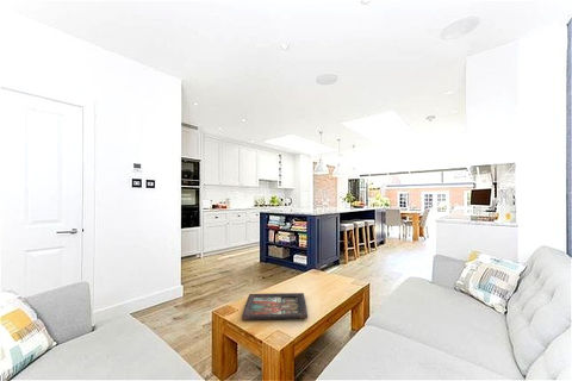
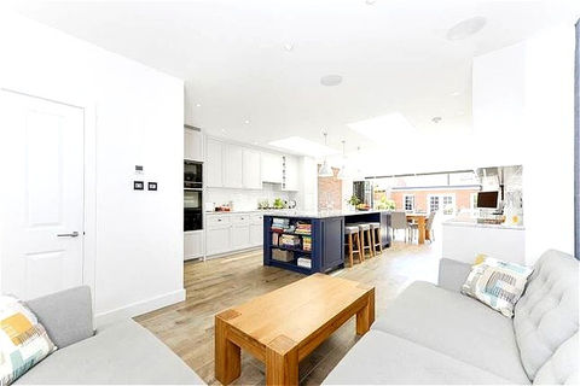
- decorative tray [241,292,309,321]
